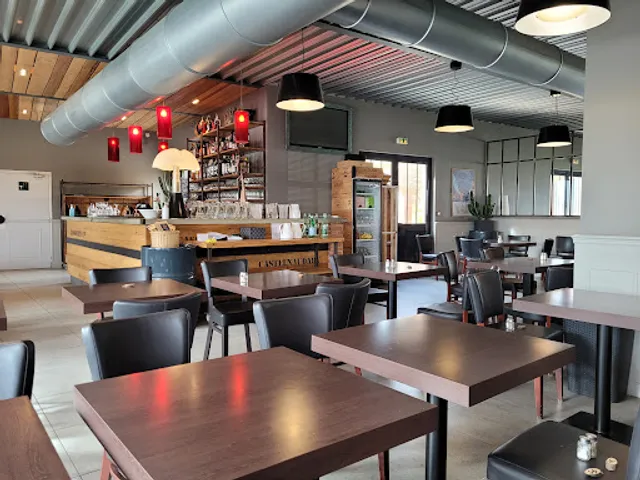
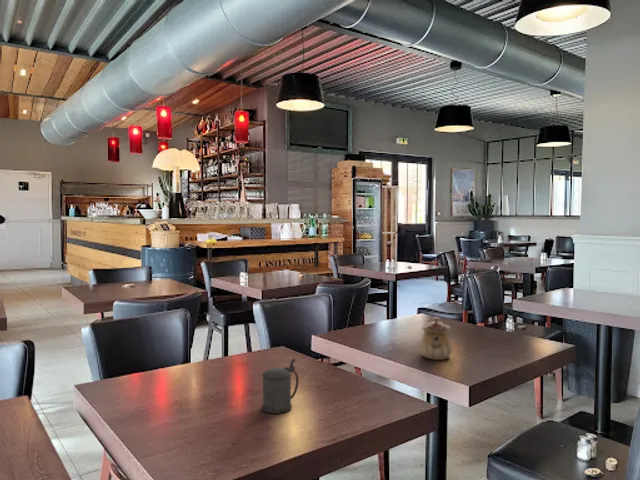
+ teapot [418,316,453,361]
+ beer stein [261,358,300,415]
